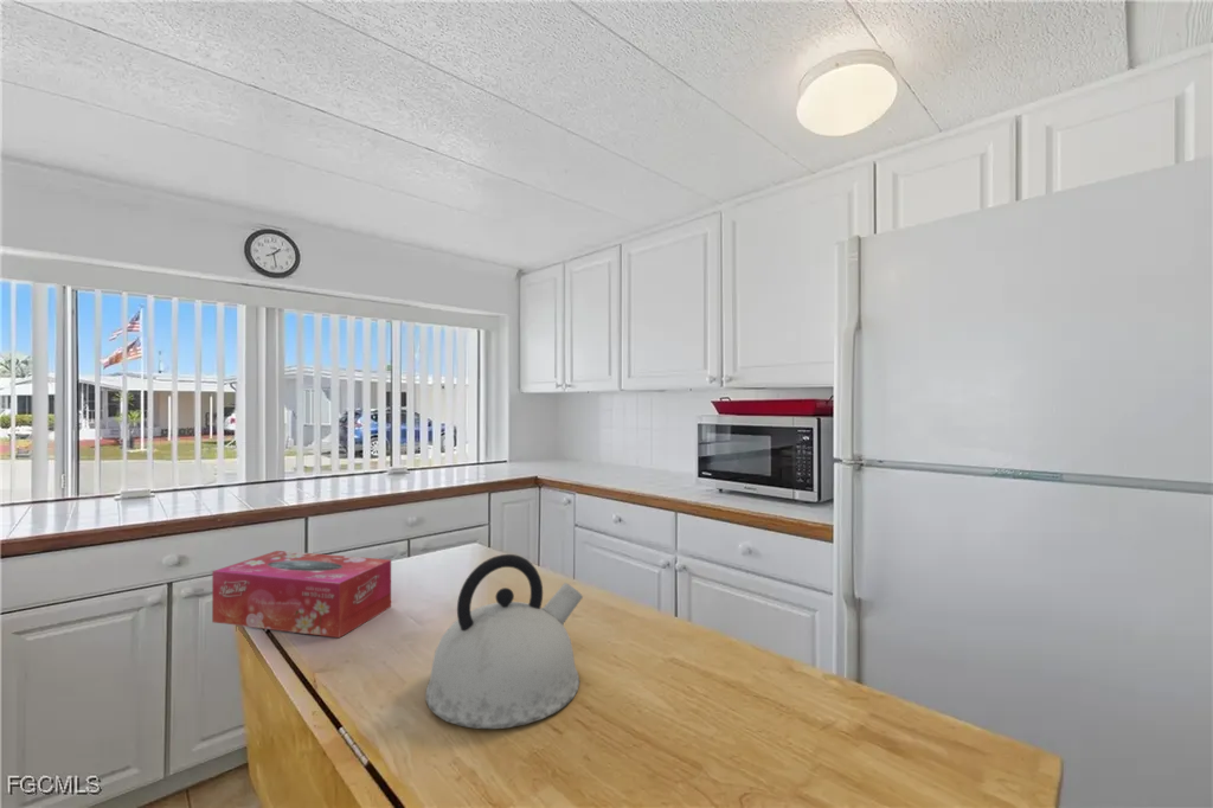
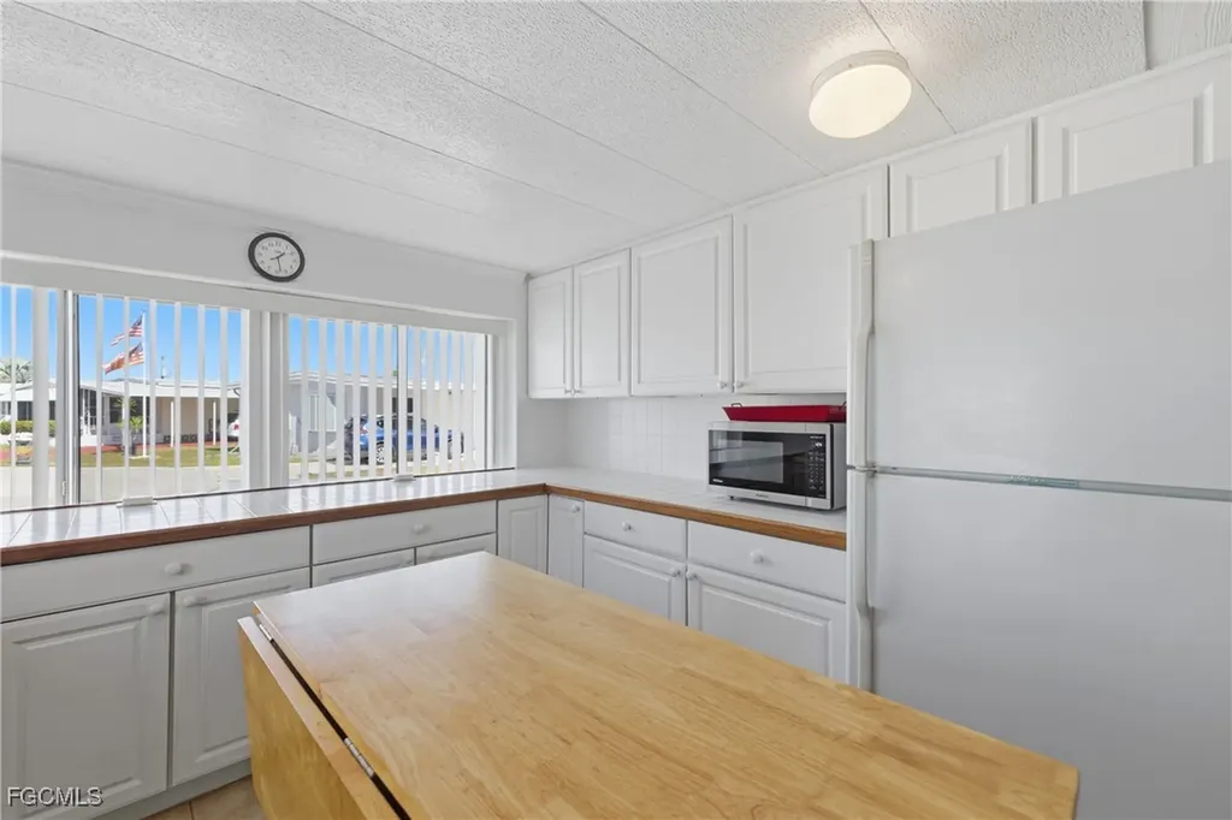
- tissue box [211,550,392,639]
- kettle [424,553,584,730]
